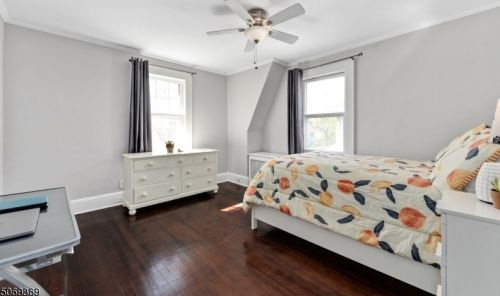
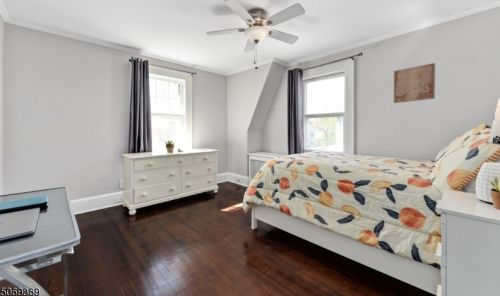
+ wall art [393,62,436,104]
